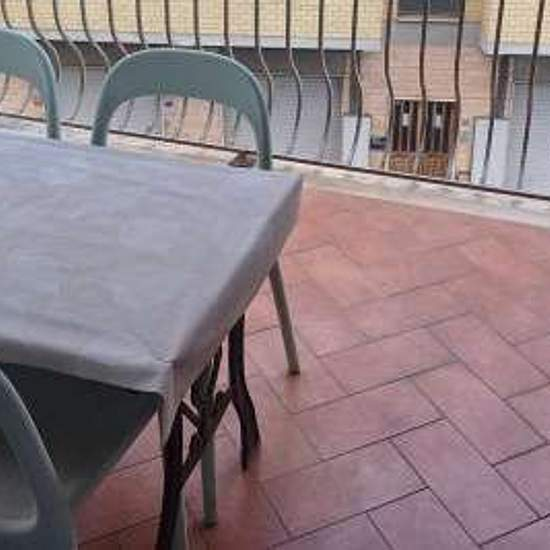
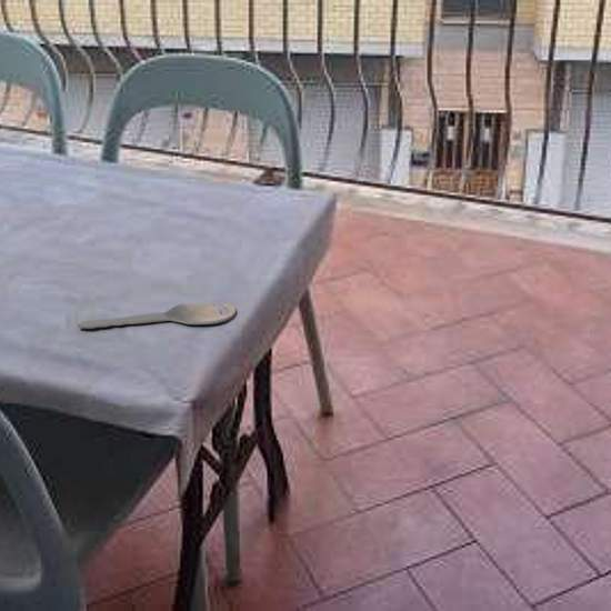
+ key [77,302,237,330]
